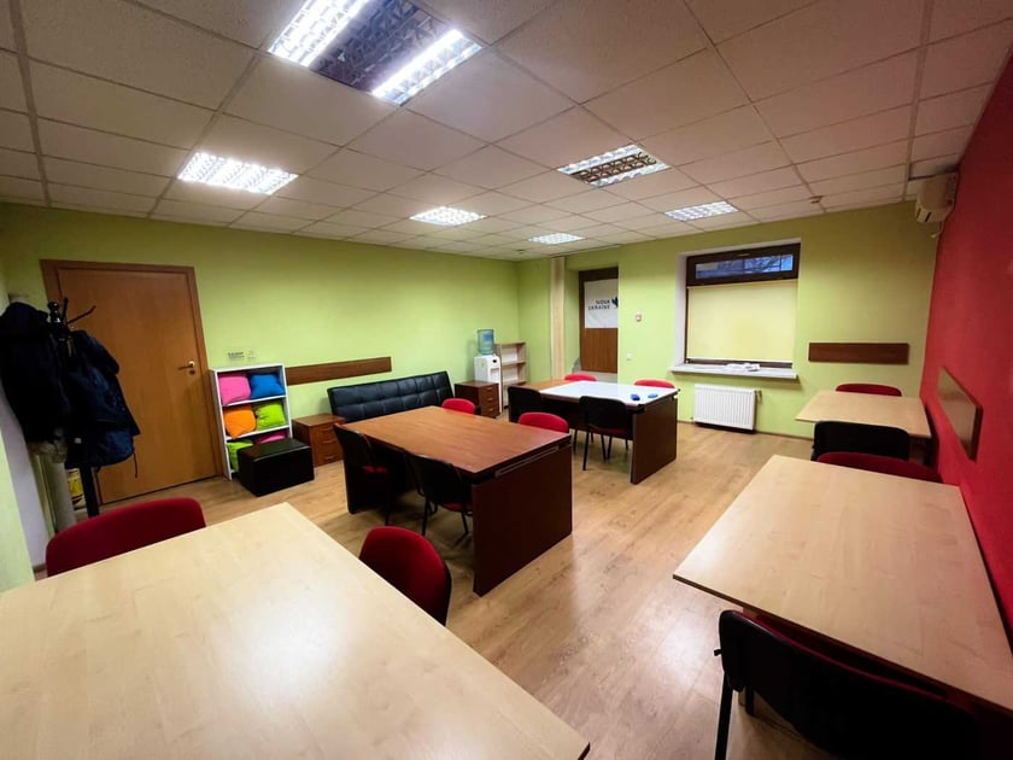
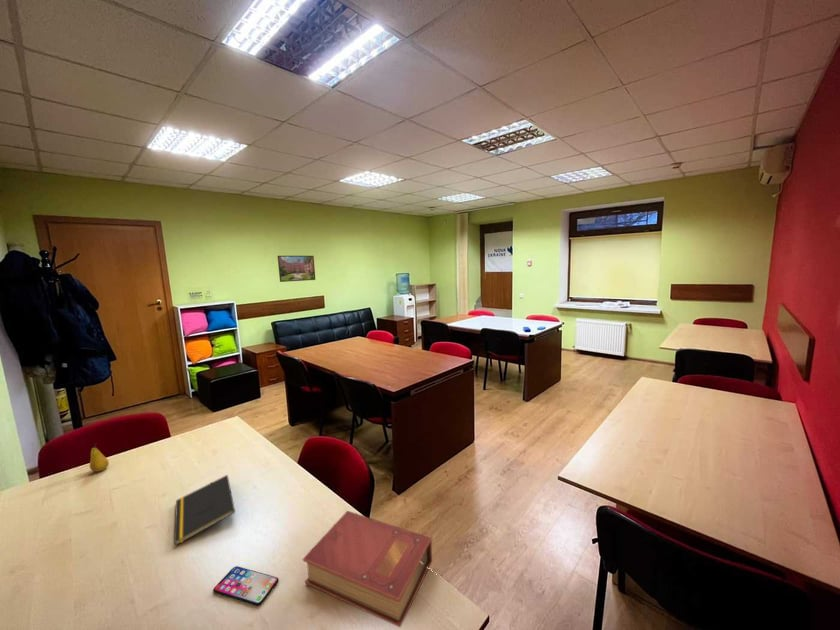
+ smartphone [212,565,280,607]
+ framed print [277,255,317,283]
+ notepad [173,474,236,546]
+ fruit [89,442,110,473]
+ book [302,510,433,628]
